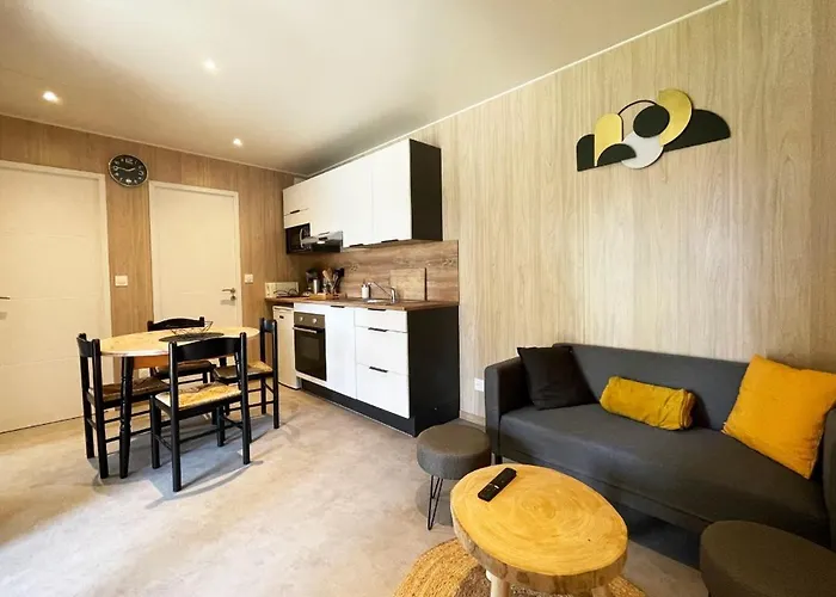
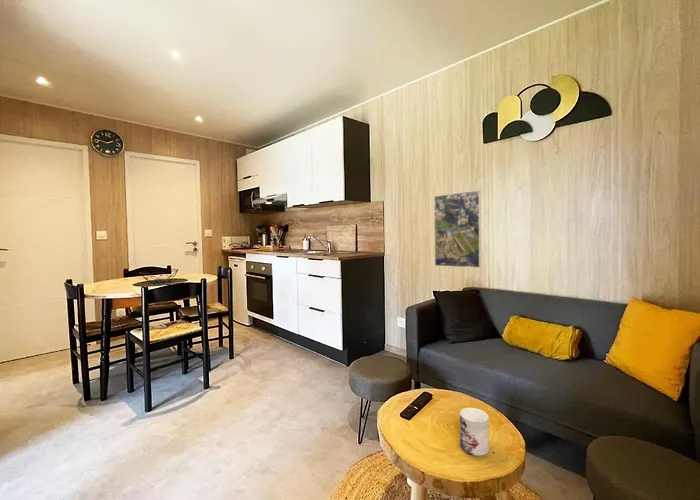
+ mug [459,407,490,457]
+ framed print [433,189,483,269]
